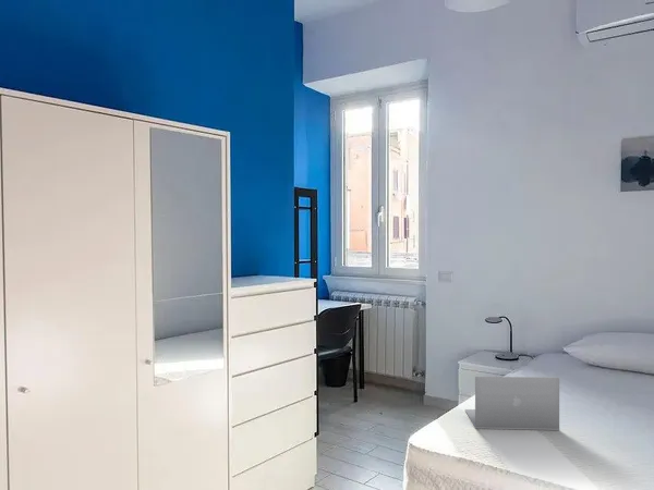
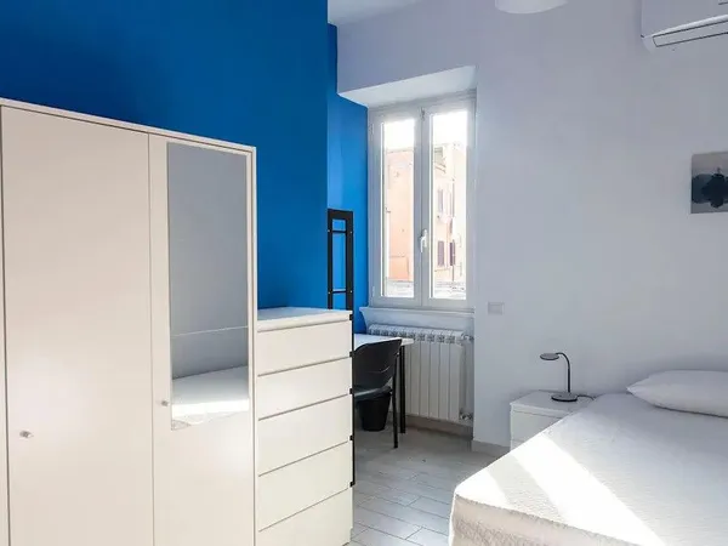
- laptop [464,376,560,431]
